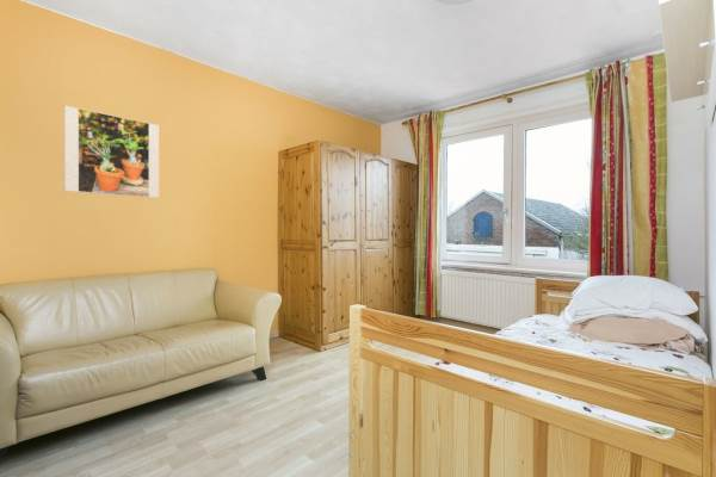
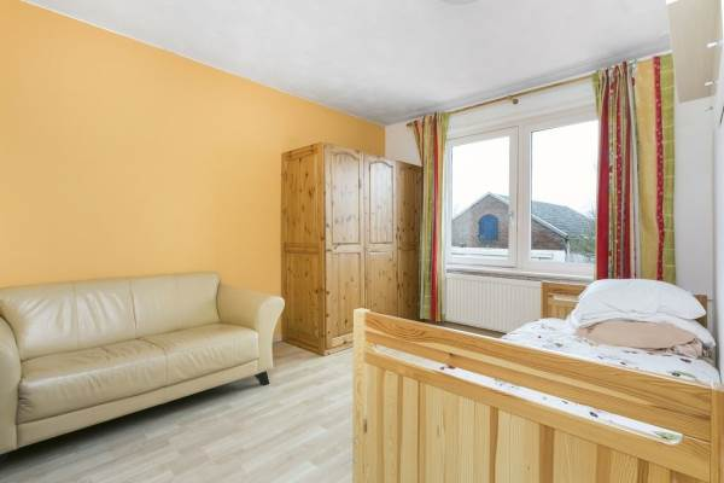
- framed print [63,104,160,199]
